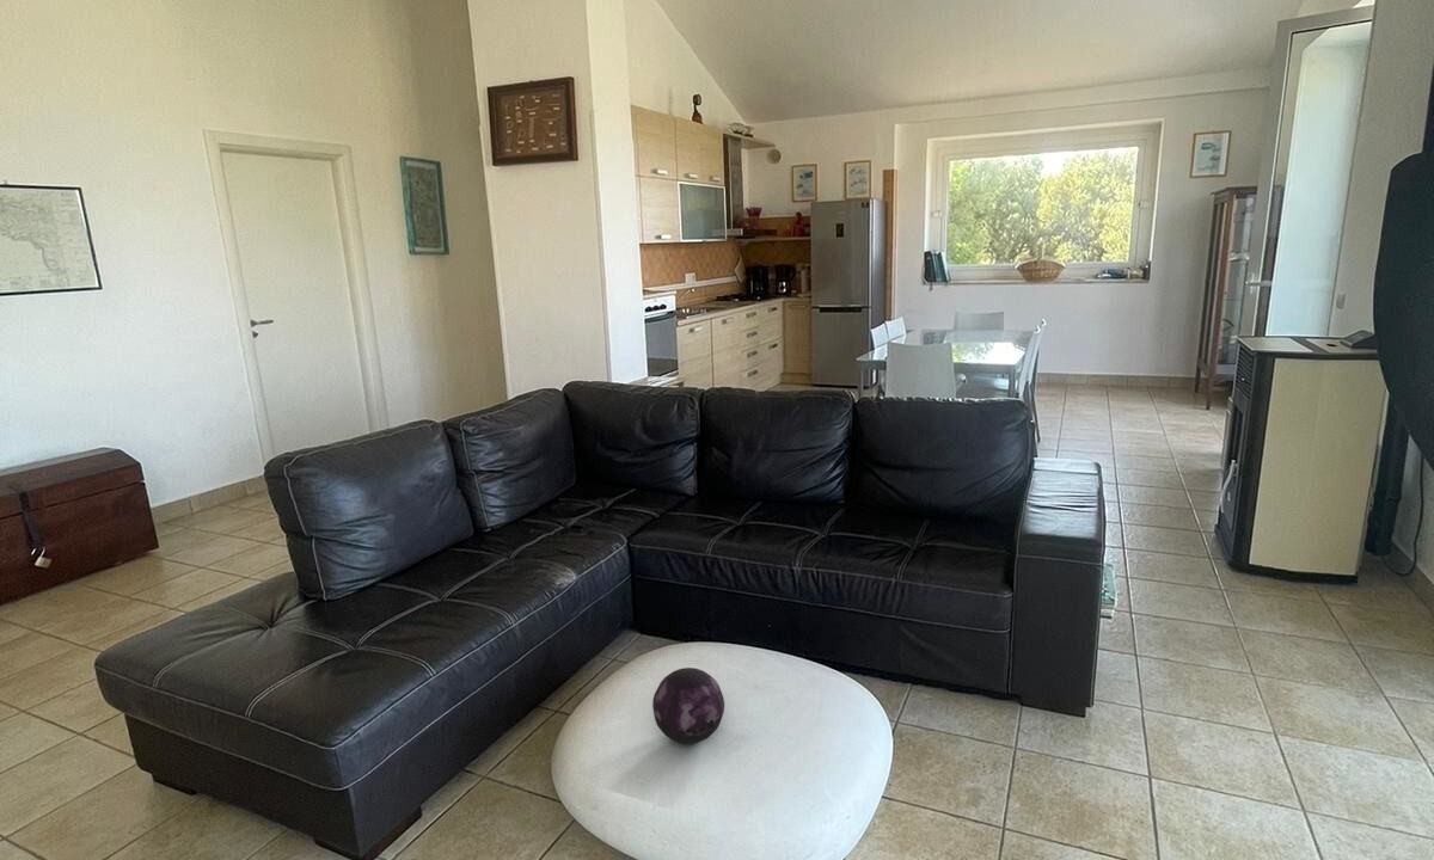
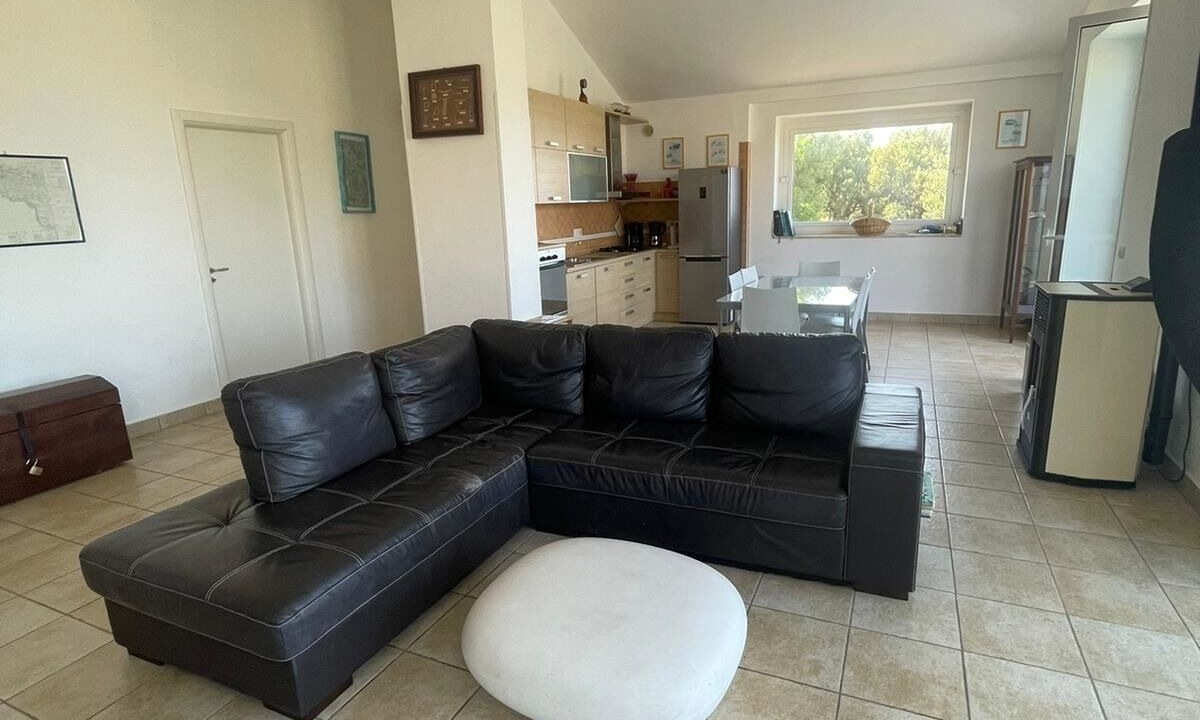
- decorative orb [651,666,725,745]
